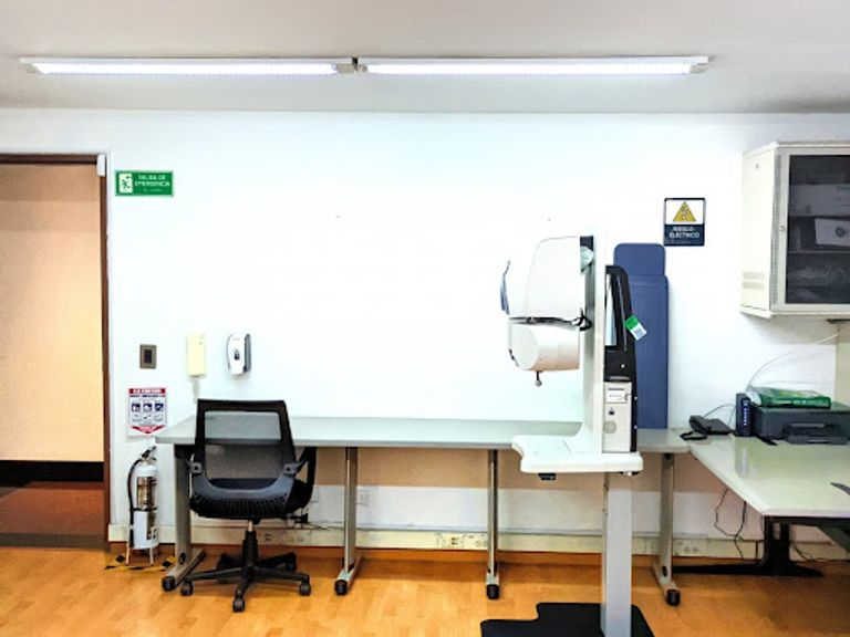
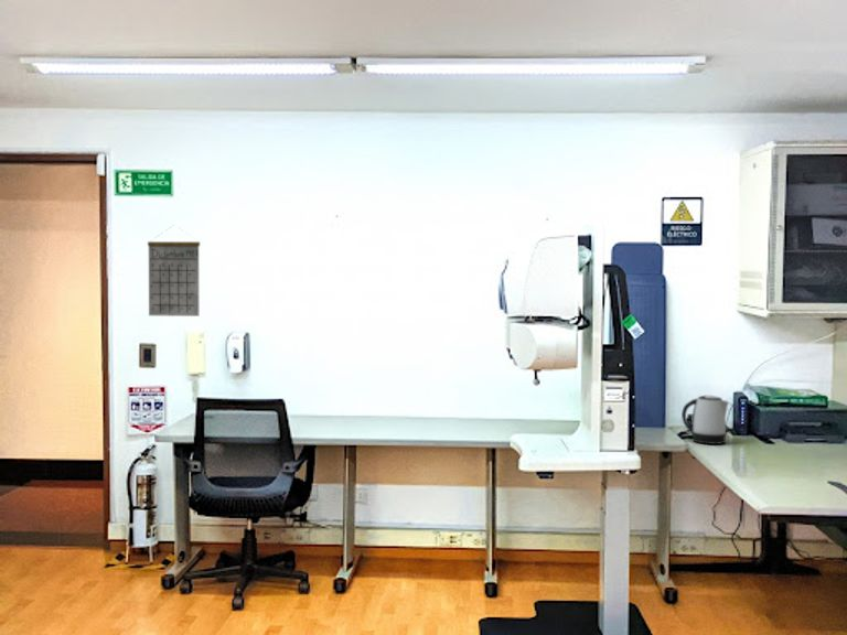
+ kettle [680,395,729,445]
+ calendar [147,225,201,318]
